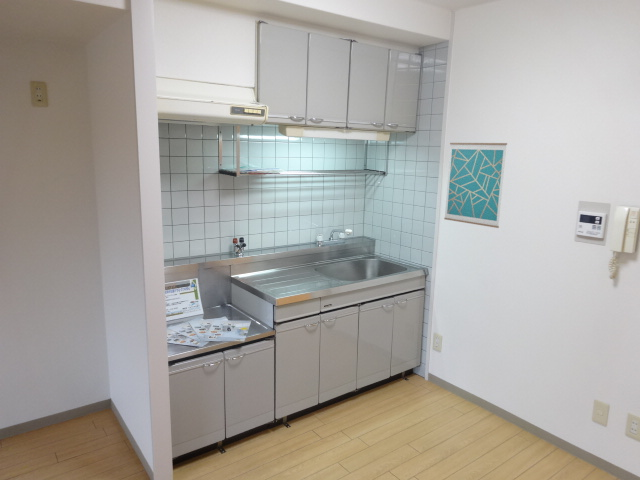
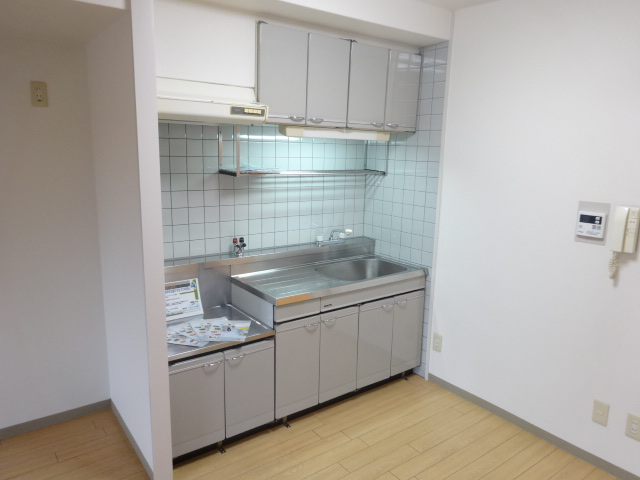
- wall art [443,142,508,229]
